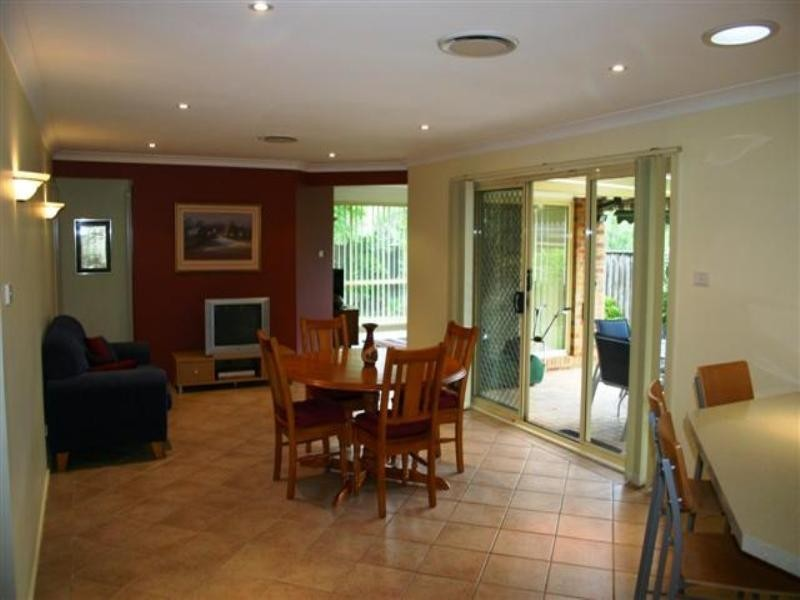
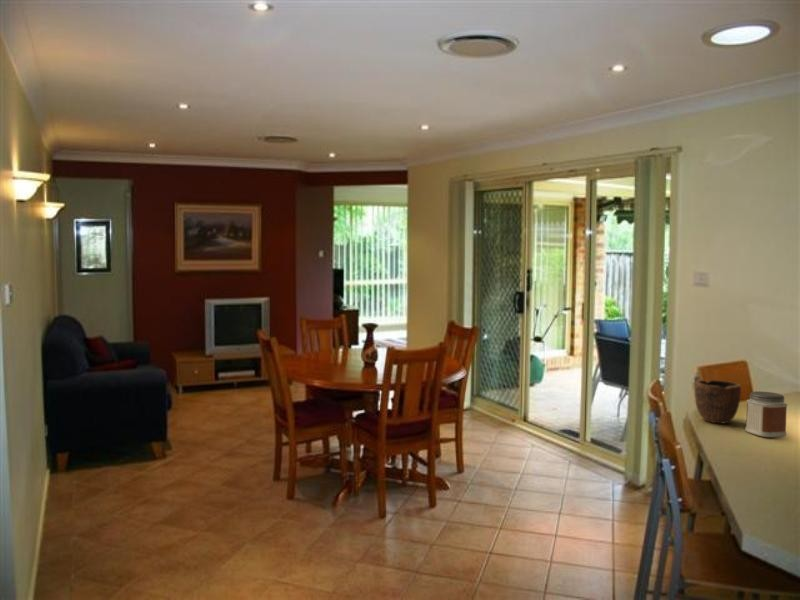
+ jar [744,390,788,438]
+ bowl [694,379,742,425]
